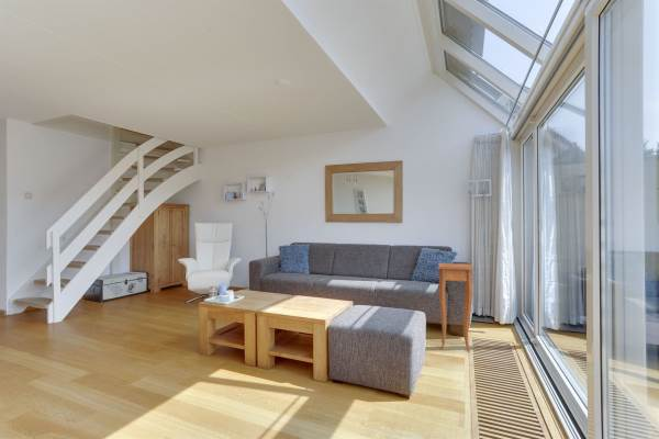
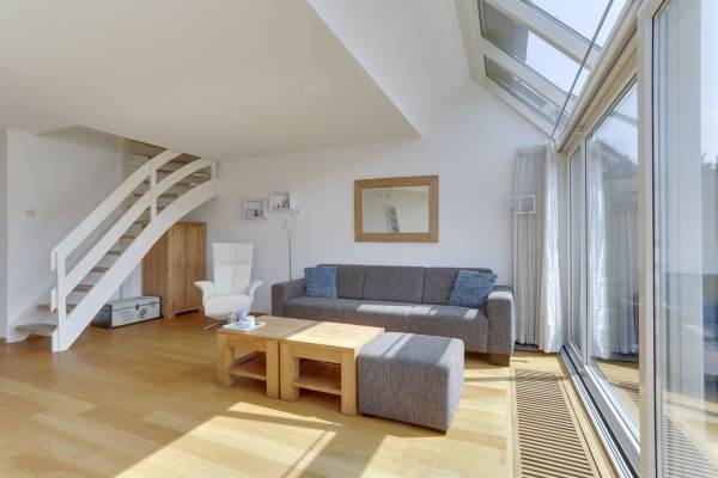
- side table [437,262,474,353]
